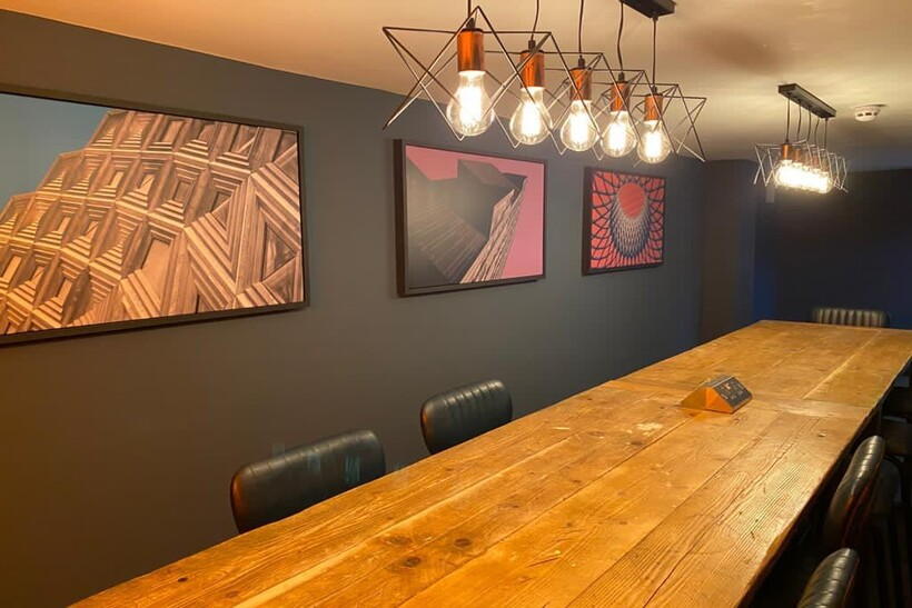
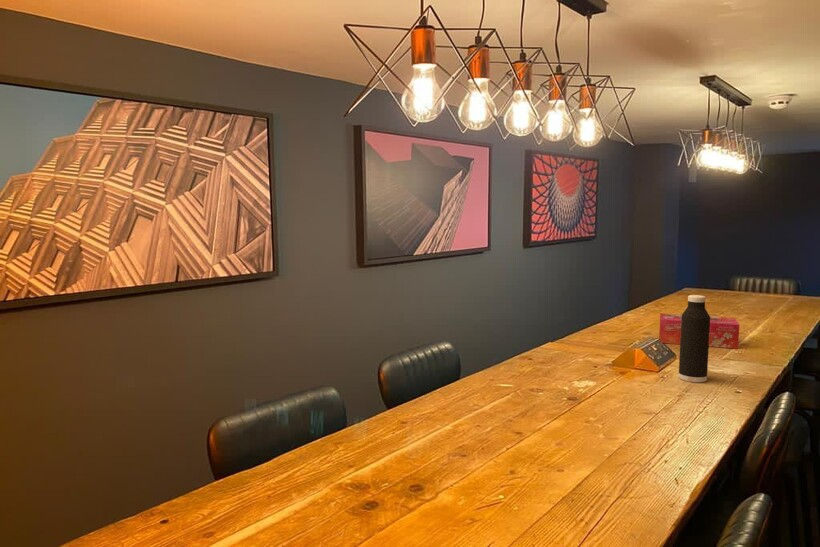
+ water bottle [678,294,711,384]
+ tissue box [658,312,740,350]
